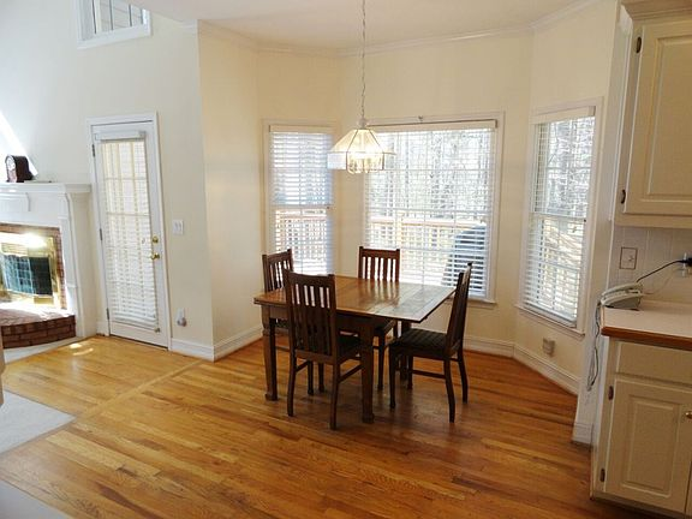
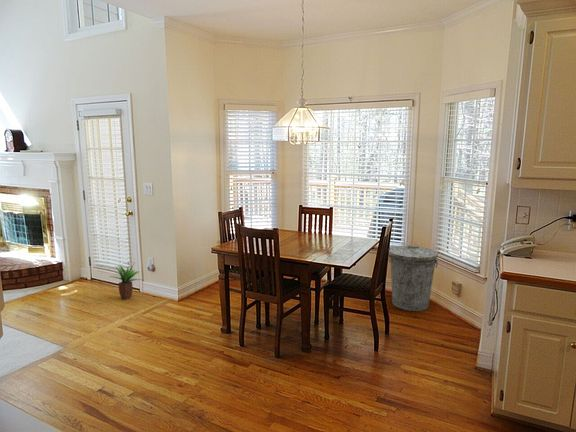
+ trash can [388,242,439,312]
+ potted plant [109,263,143,300]
